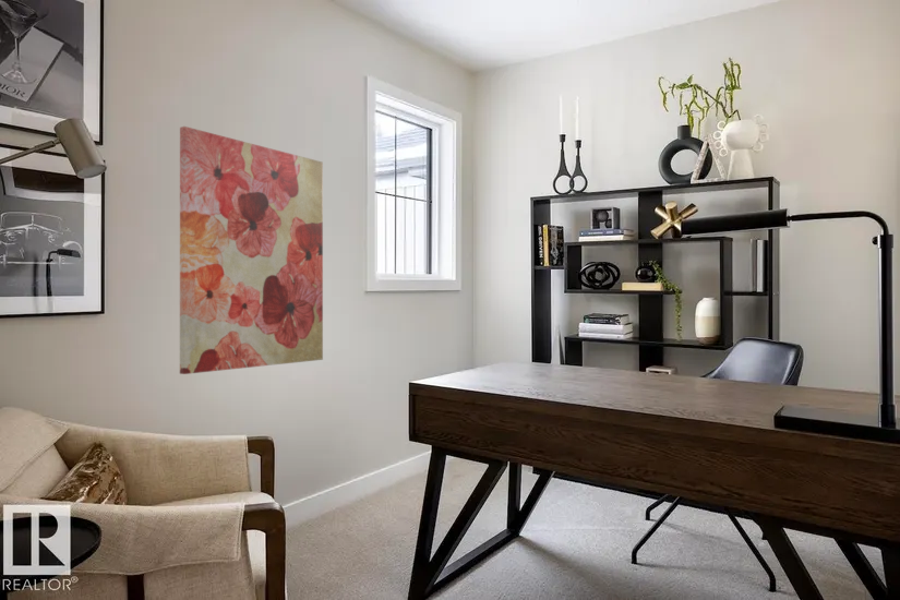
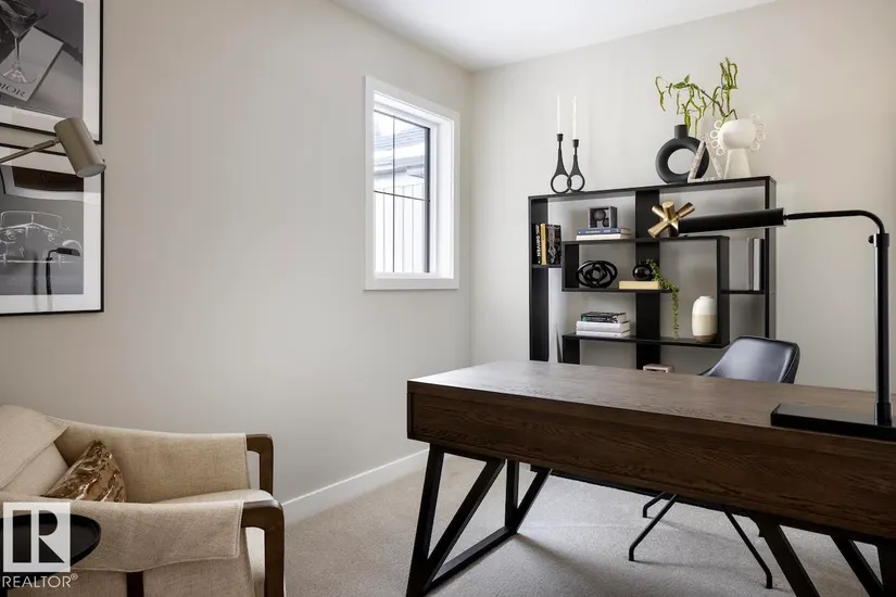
- wall art [179,125,324,375]
